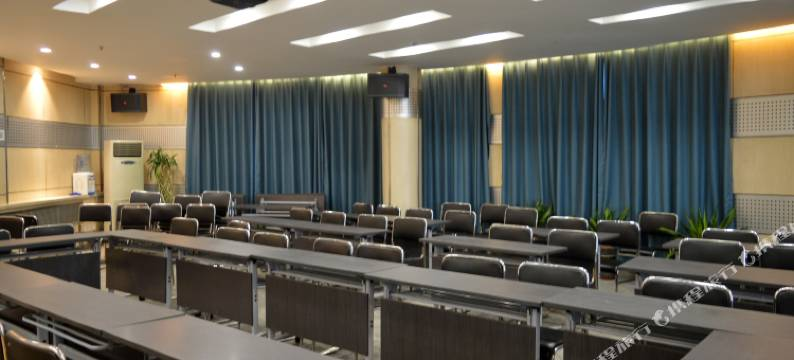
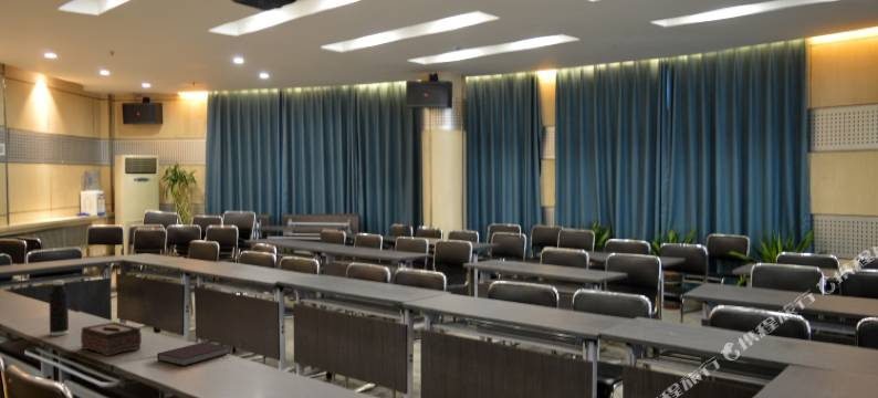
+ notebook [156,342,230,367]
+ water bottle [48,280,70,337]
+ tissue box [80,321,143,357]
